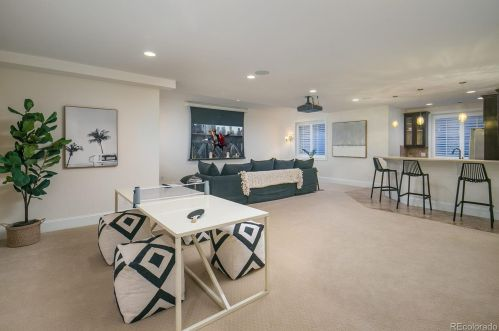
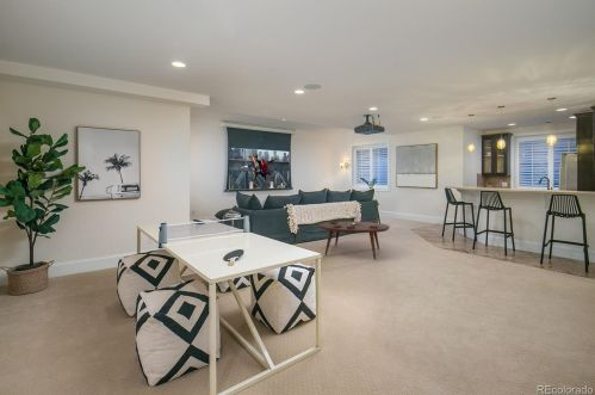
+ coffee table [318,221,391,261]
